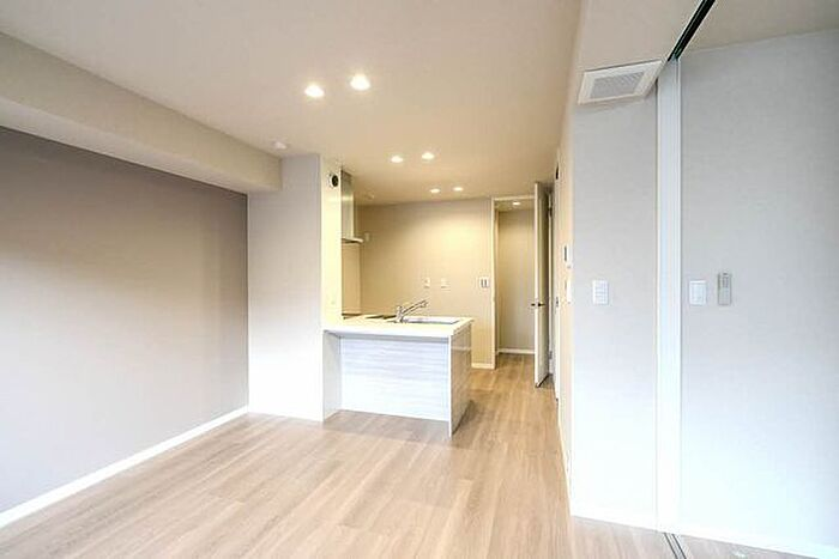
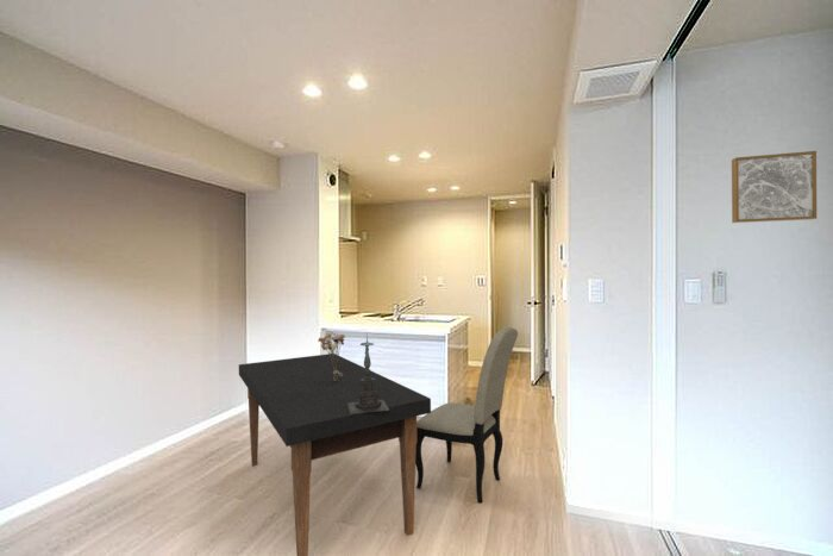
+ bouquet [317,330,346,381]
+ candle holder [347,331,389,414]
+ dining chair [415,326,519,504]
+ dining table [238,352,432,556]
+ wall art [731,150,818,224]
